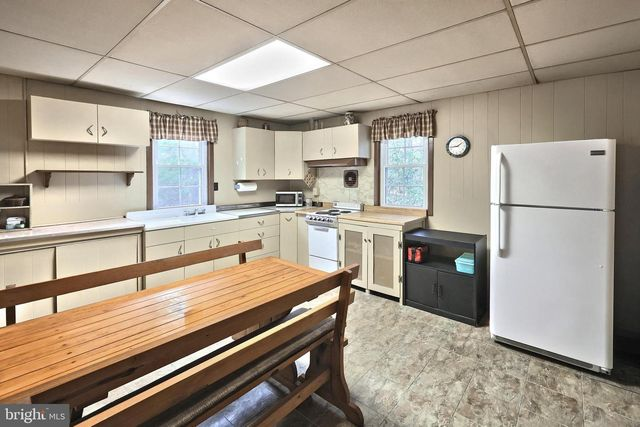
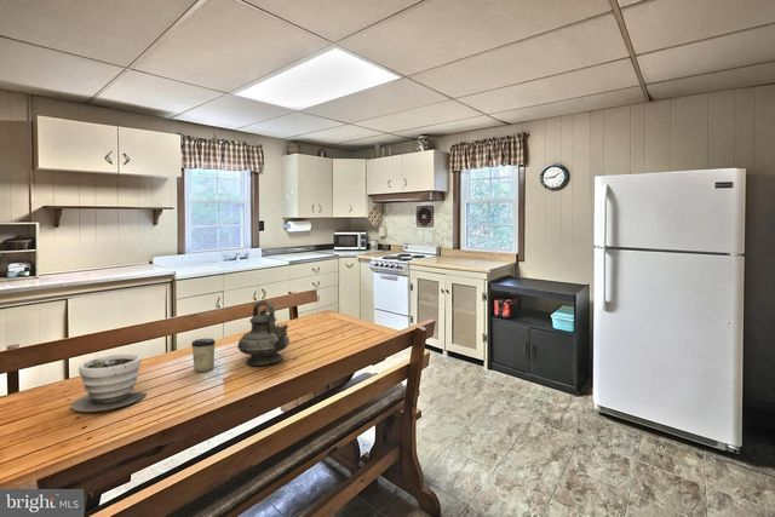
+ teapot [236,299,291,367]
+ planter [70,352,148,413]
+ cup [190,338,217,373]
